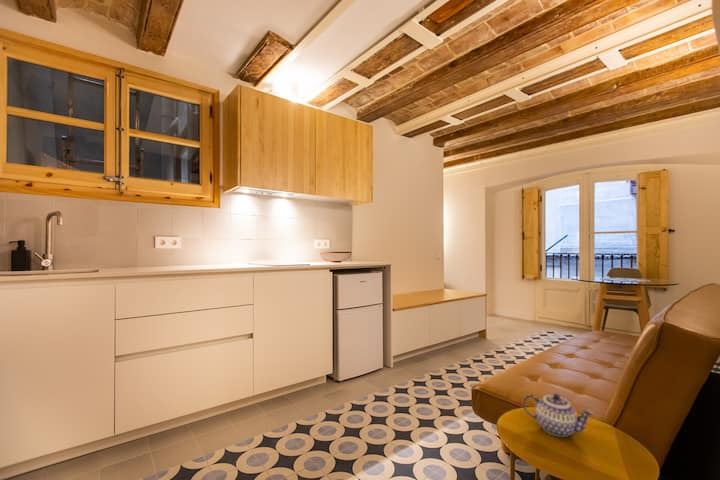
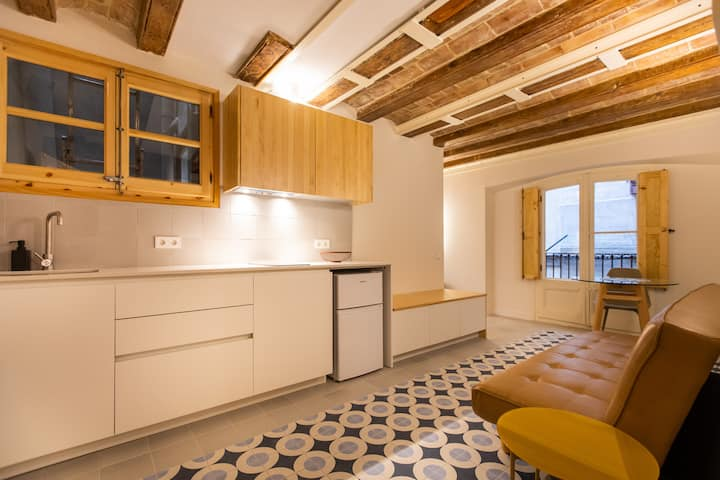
- teapot [522,393,595,438]
